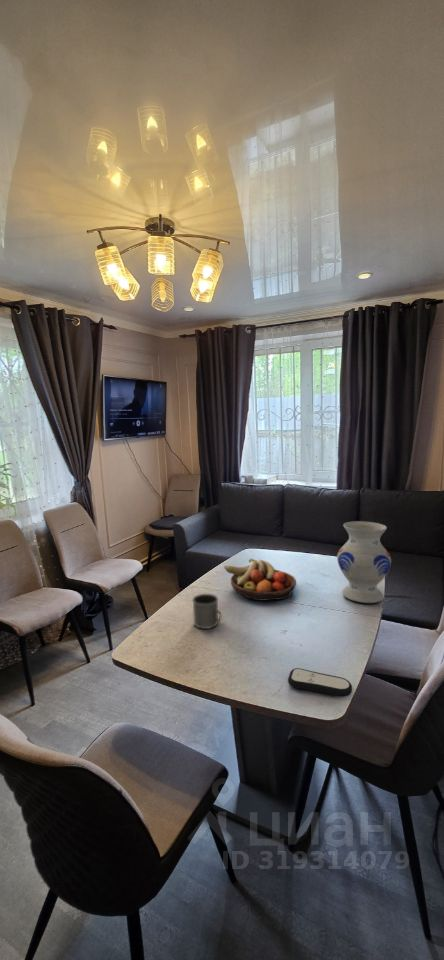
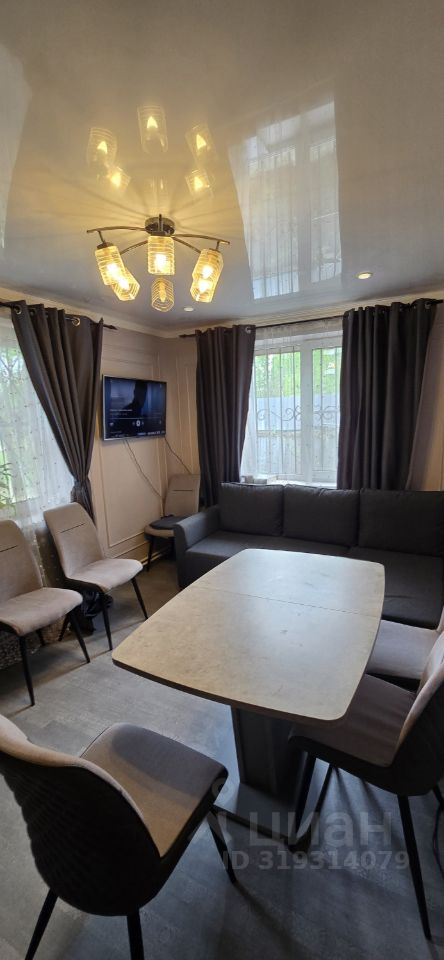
- vase [336,520,392,604]
- mug [191,593,223,630]
- fruit bowl [223,558,297,602]
- remote control [287,667,353,698]
